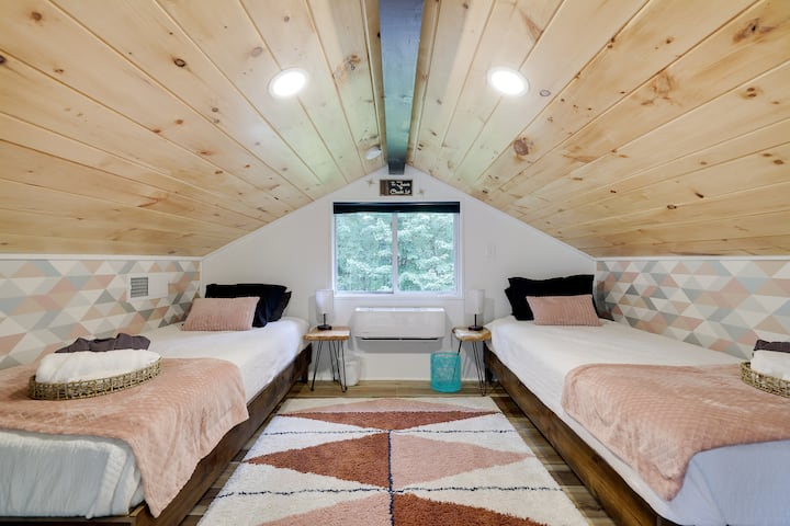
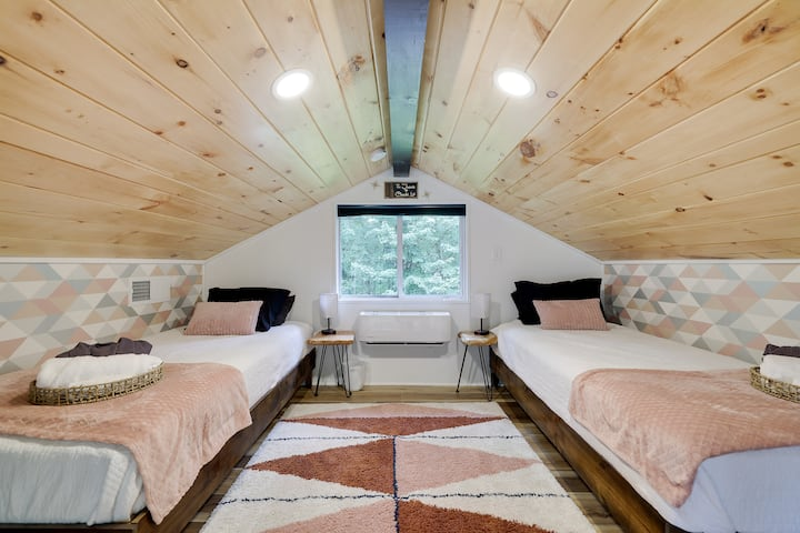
- wastebasket [429,351,462,393]
